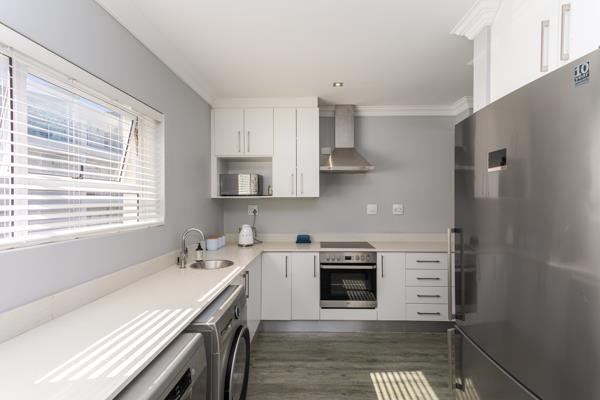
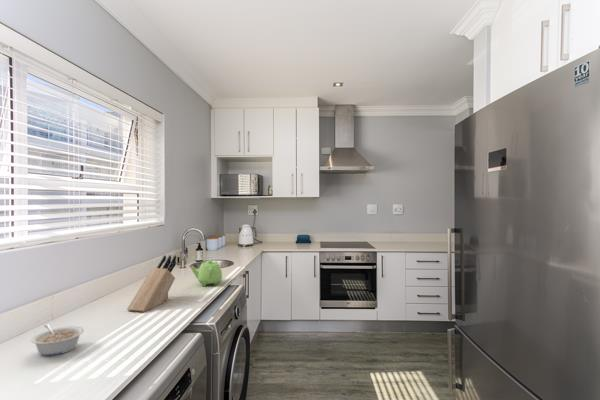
+ teapot [190,259,223,287]
+ legume [30,323,85,357]
+ knife block [126,254,177,313]
